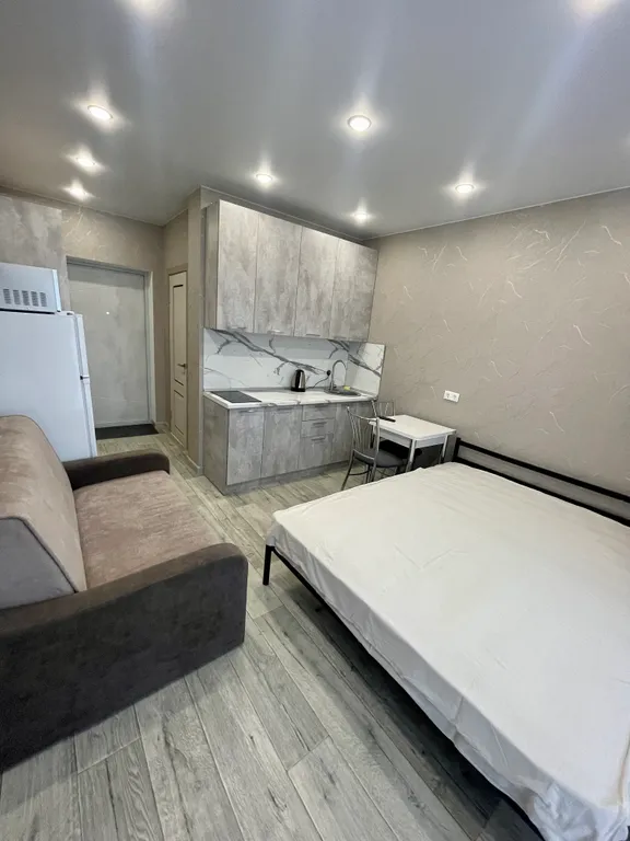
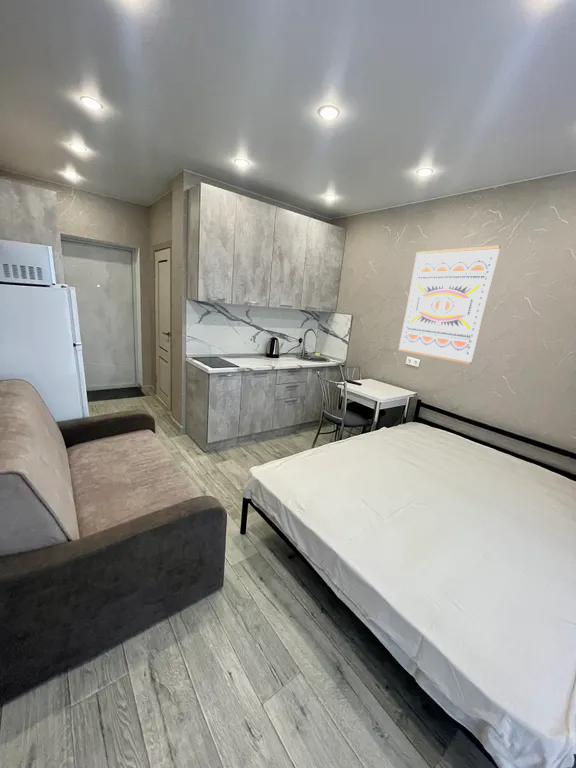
+ wall art [397,244,501,365]
